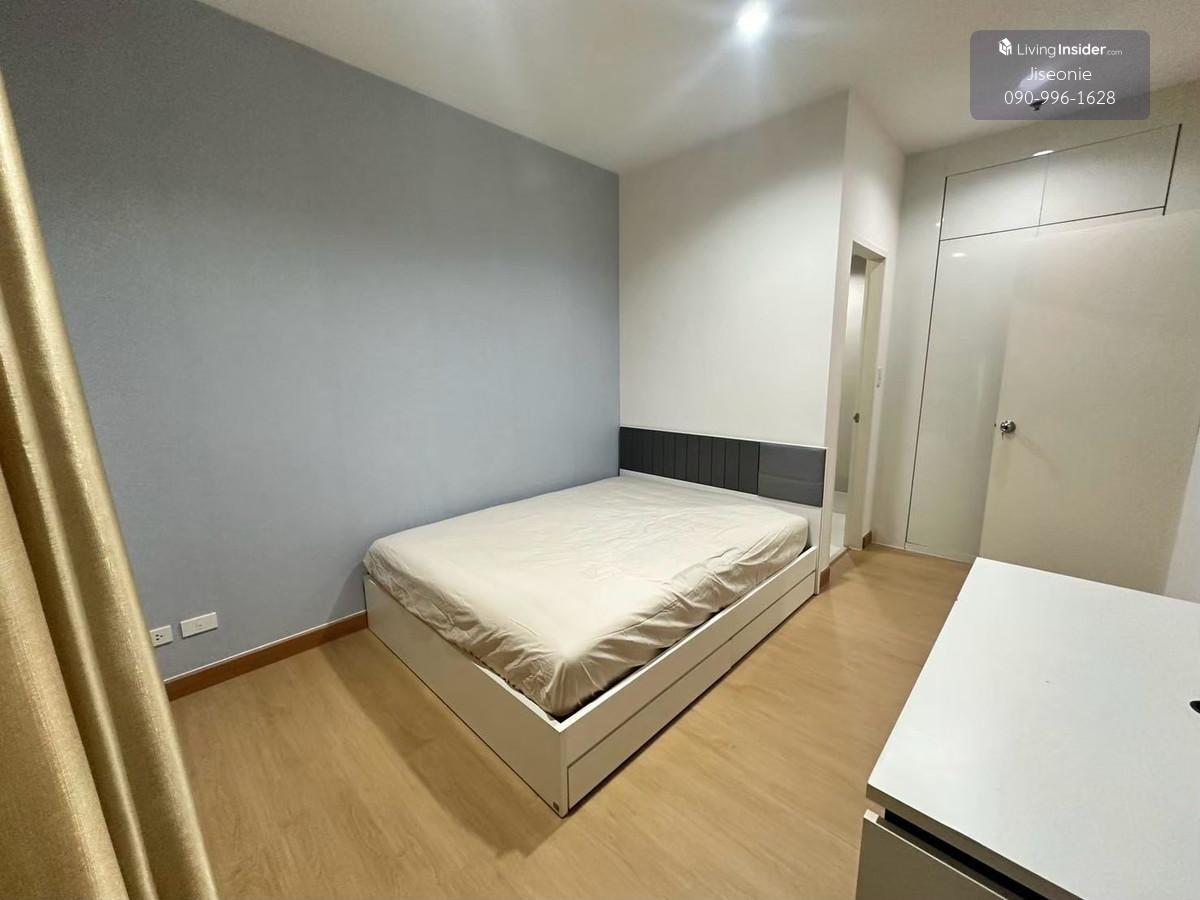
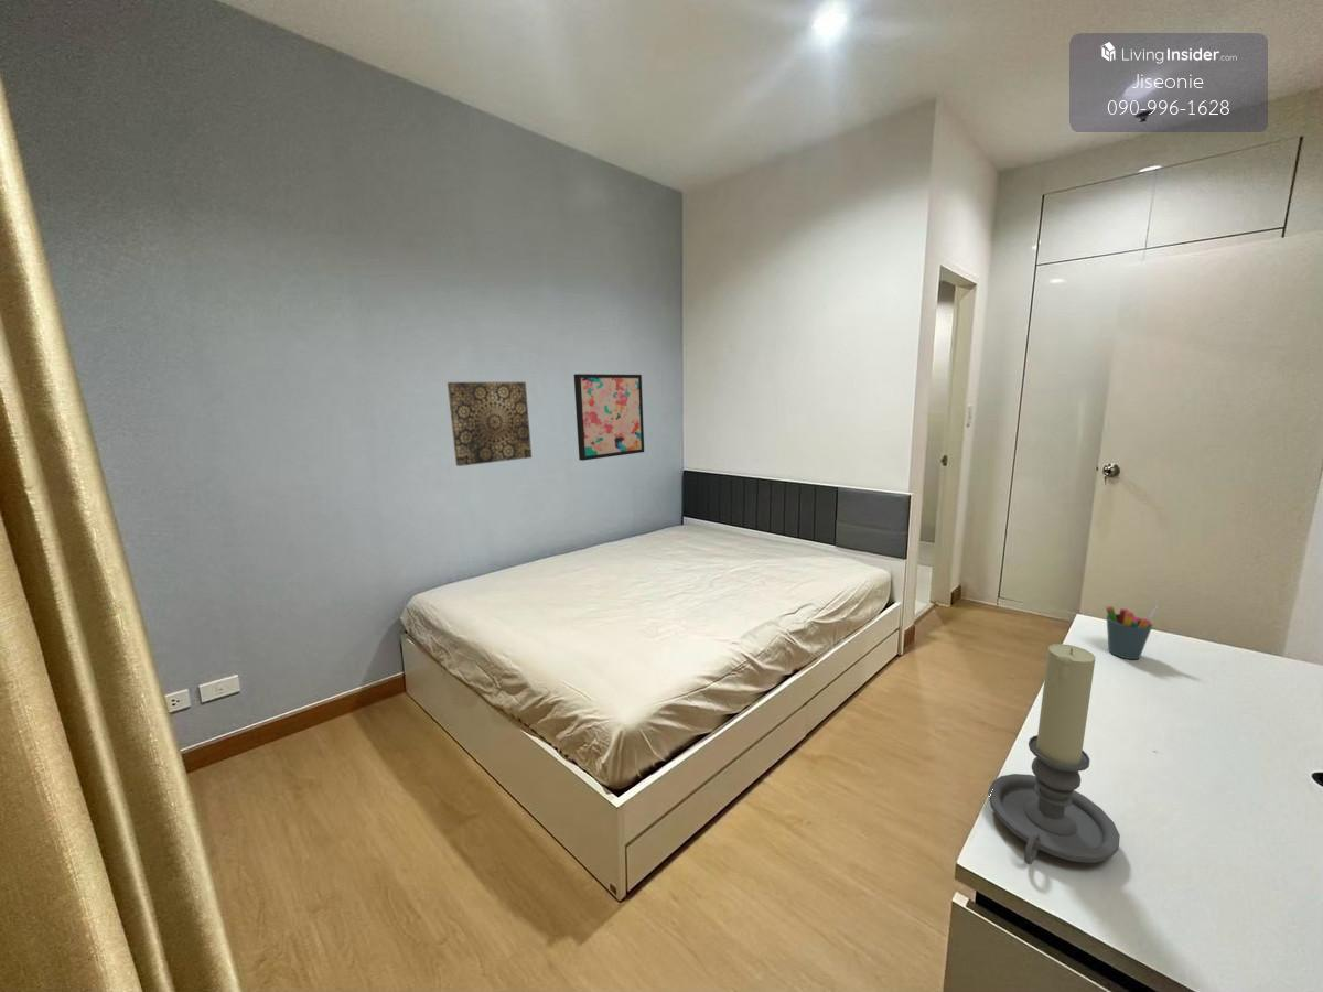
+ wall art [447,381,533,467]
+ pen holder [1105,605,1159,660]
+ candle holder [988,643,1121,865]
+ wall art [573,373,645,462]
